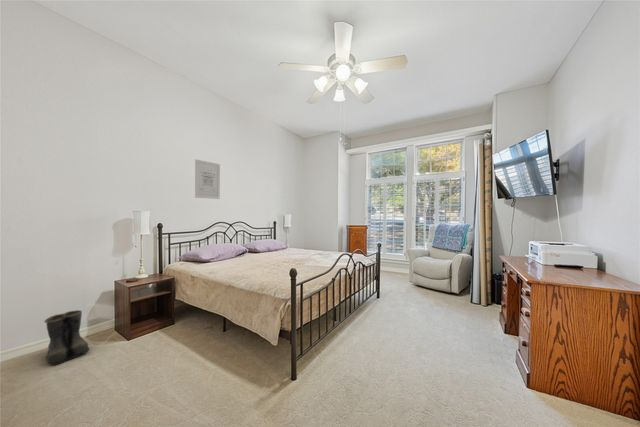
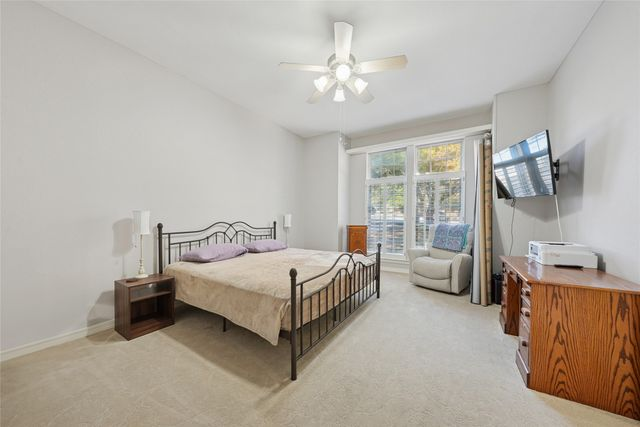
- wall art [194,158,221,200]
- boots [43,309,91,366]
